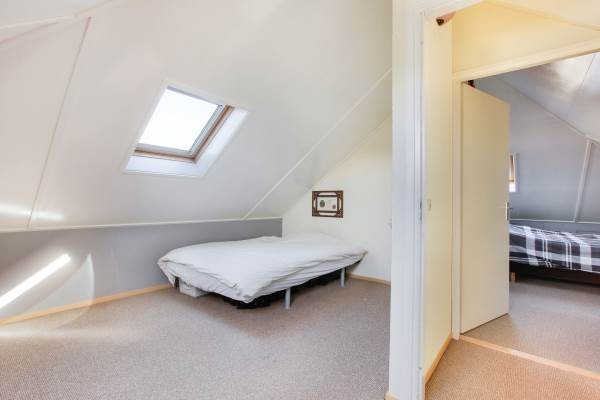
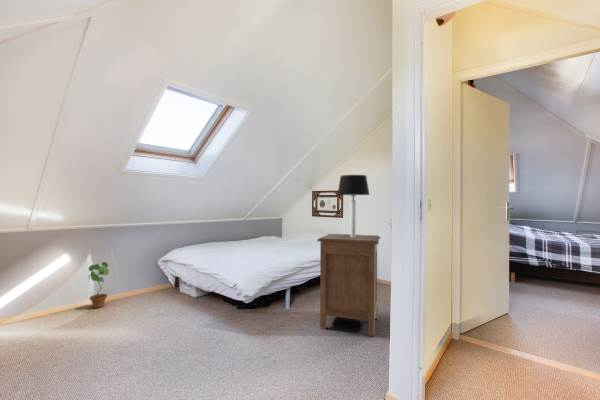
+ potted plant [88,261,110,309]
+ nightstand [316,233,381,338]
+ table lamp [336,174,371,237]
